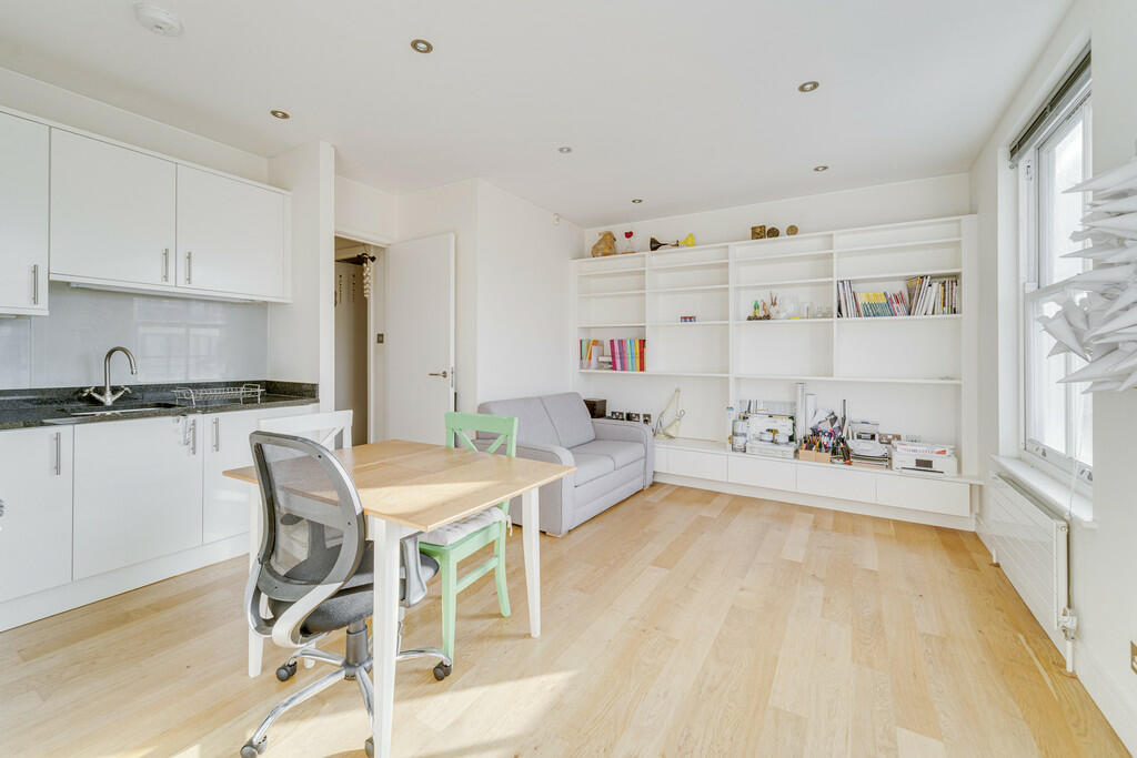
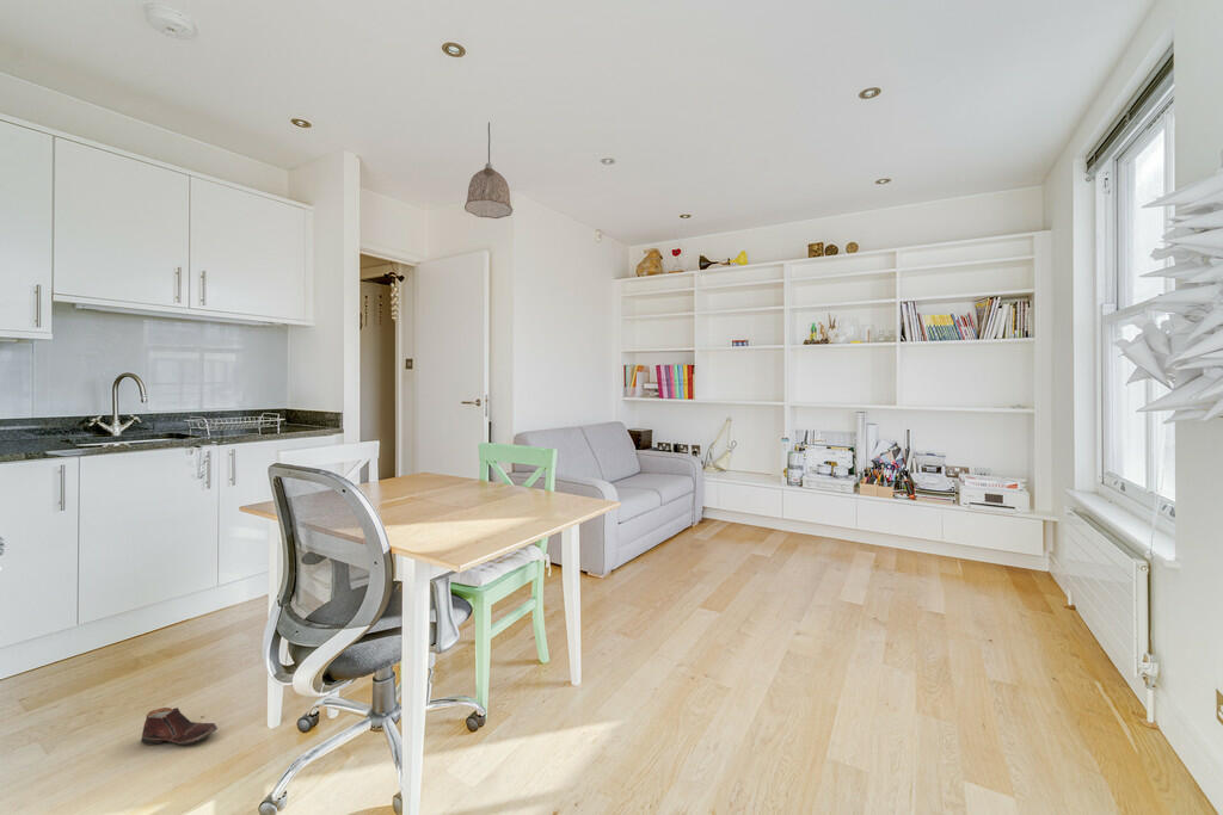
+ shoe [140,706,219,746]
+ pendant lamp [463,122,514,220]
